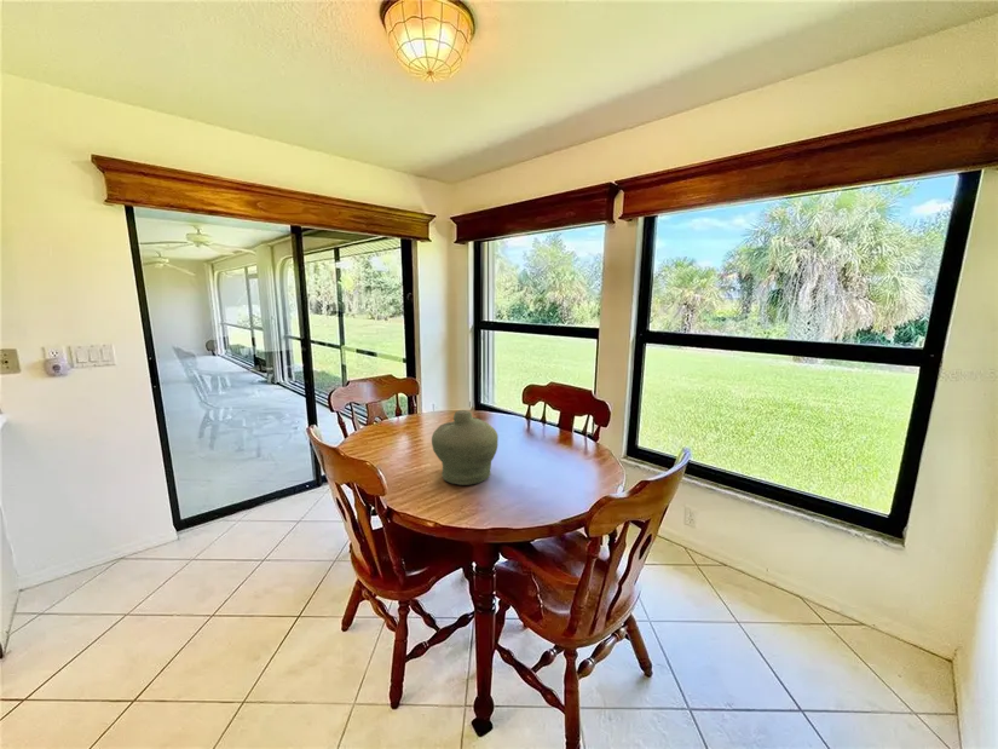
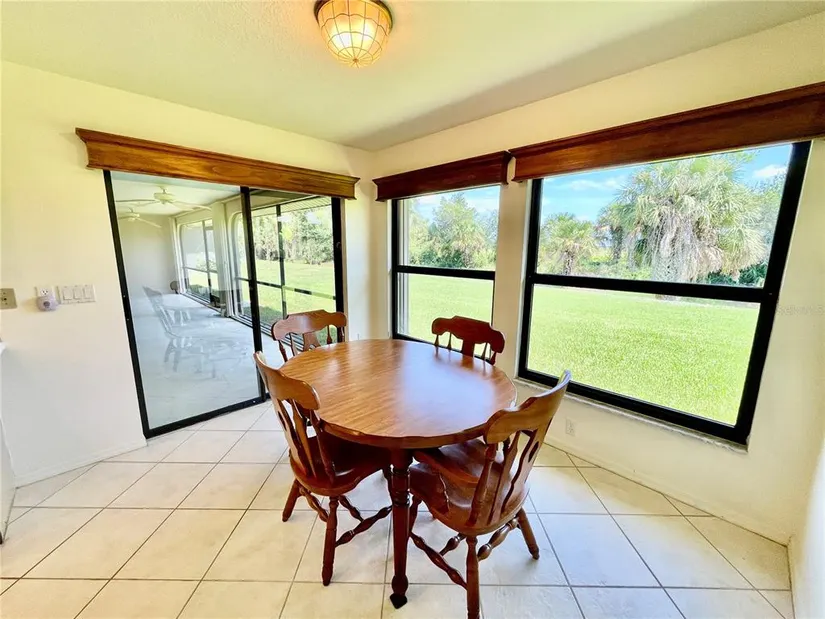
- jar [431,409,500,486]
